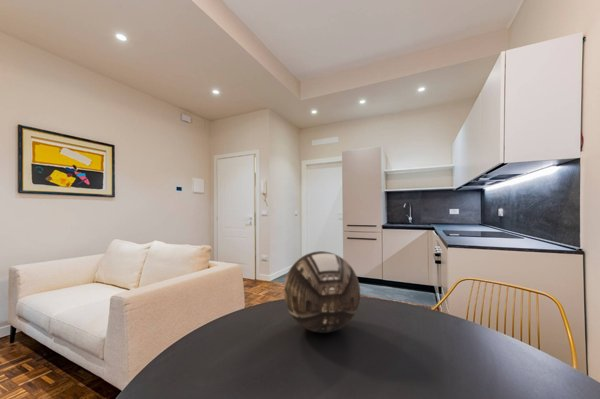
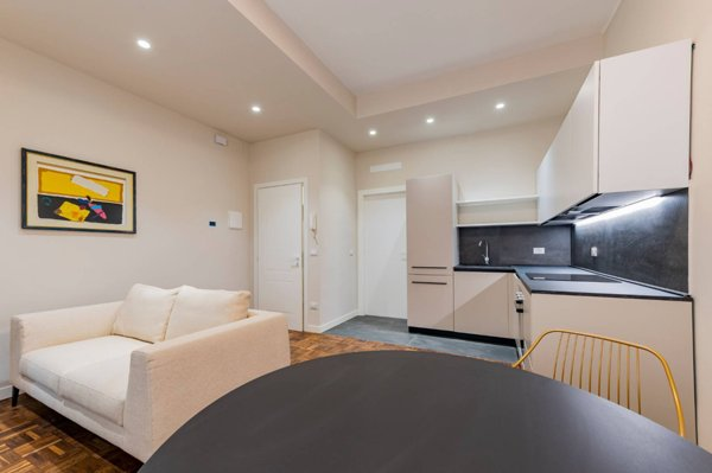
- decorative bowl [283,250,361,334]
